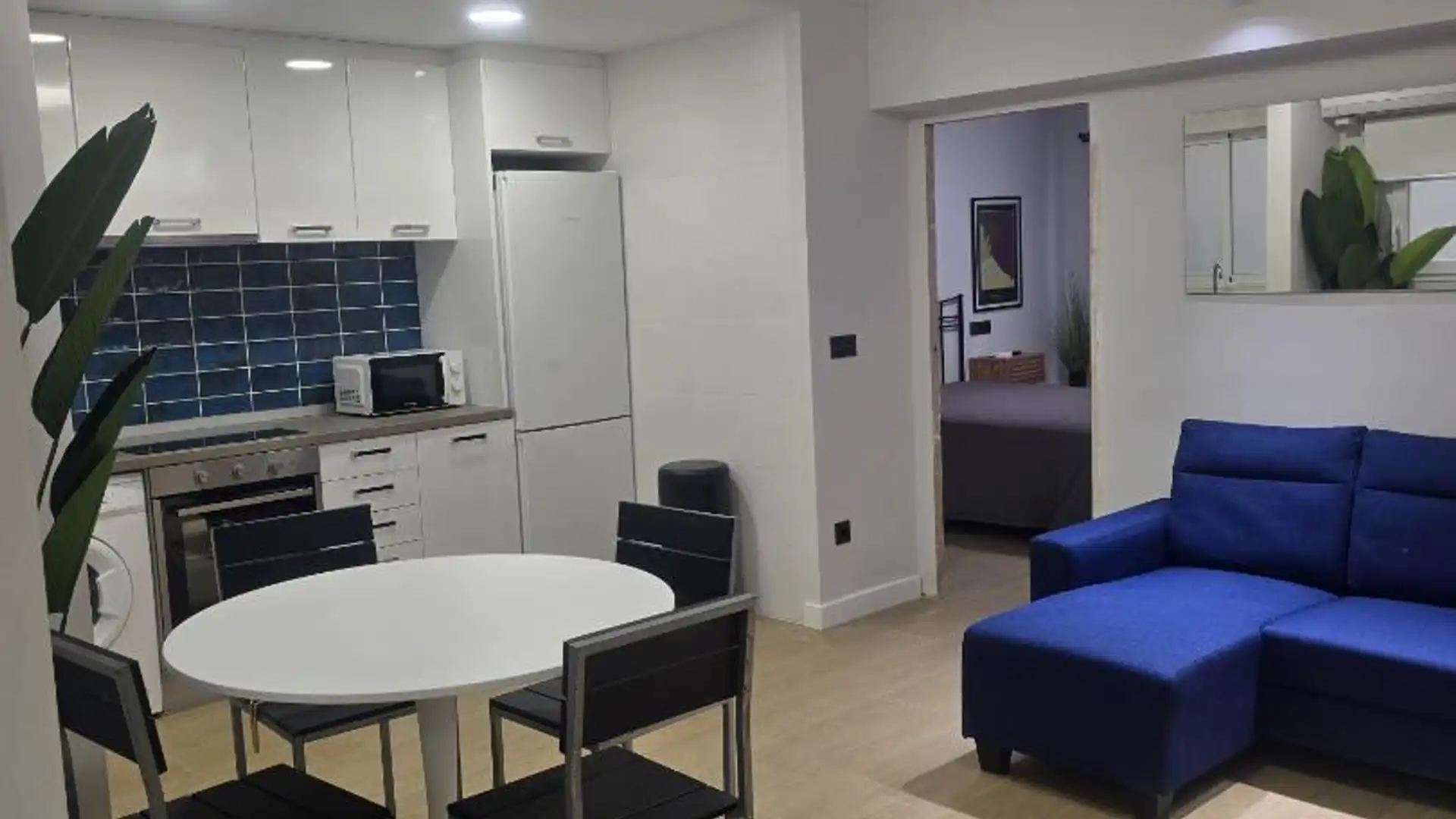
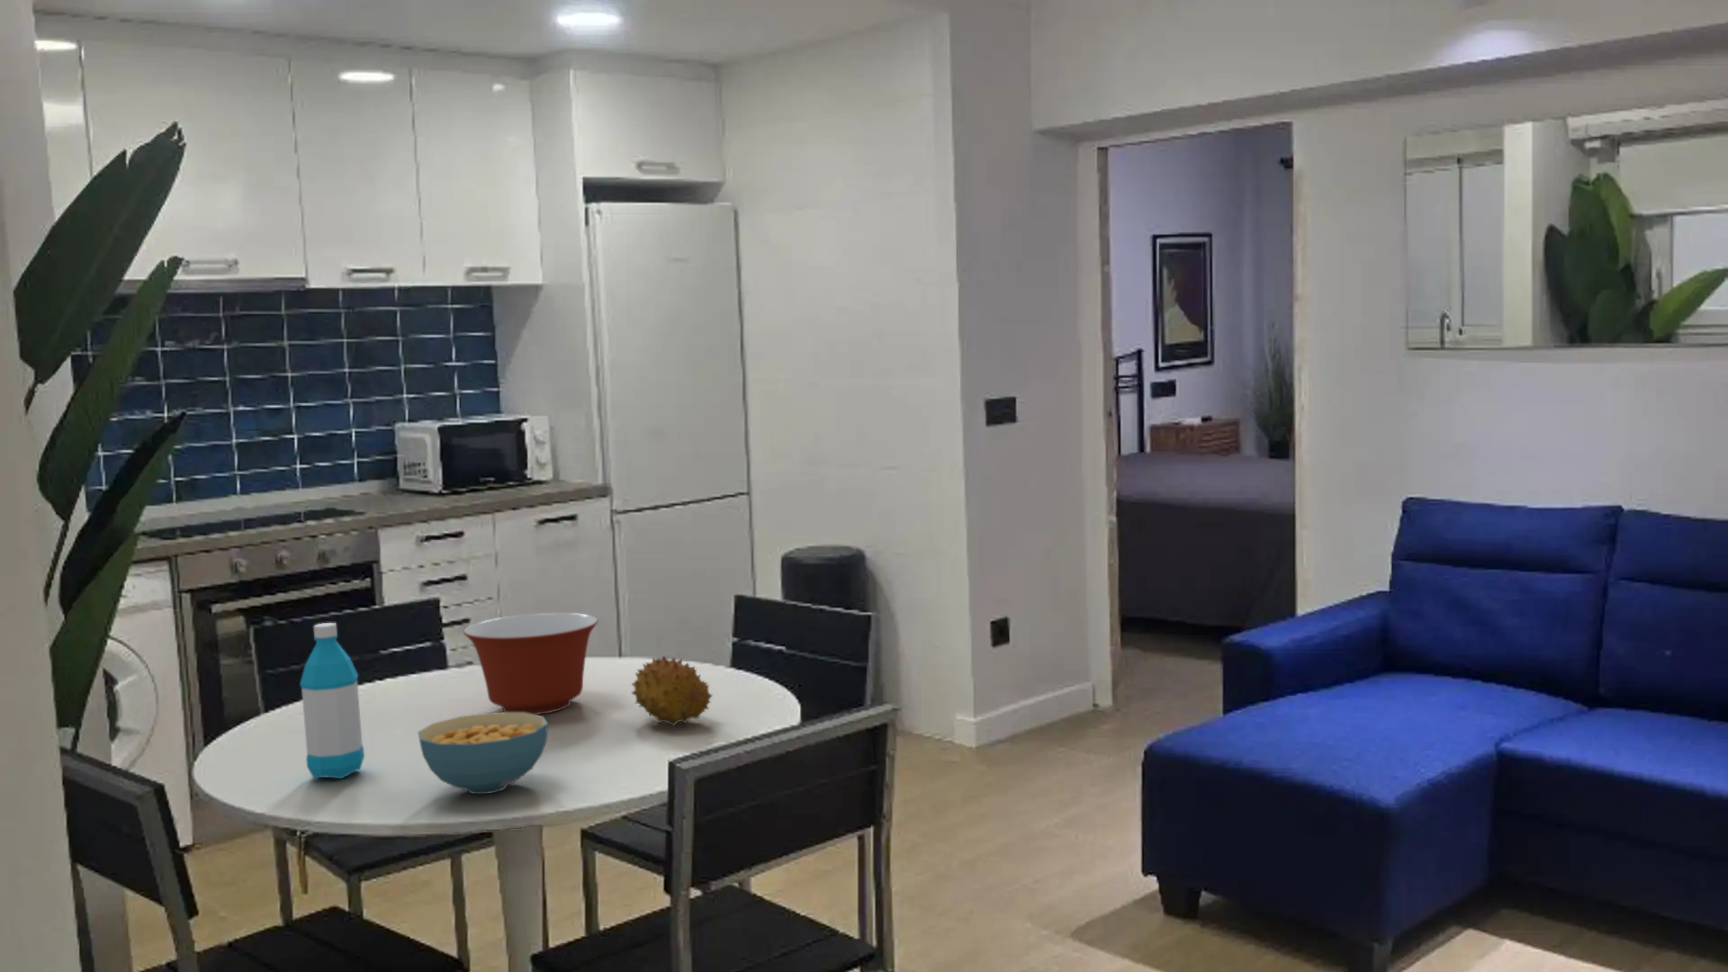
+ mixing bowl [463,612,599,714]
+ fruit [631,655,713,728]
+ water bottle [299,622,366,780]
+ cereal bowl [417,712,549,795]
